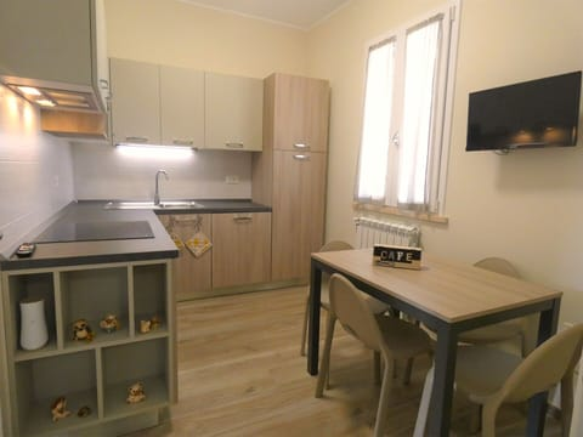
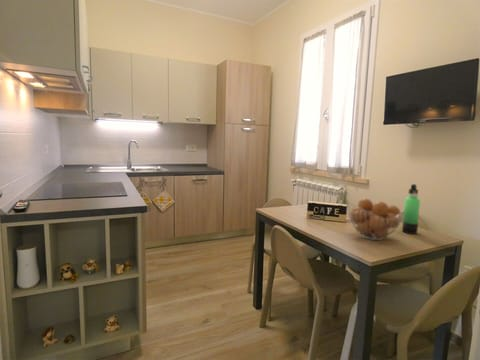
+ thermos bottle [401,183,421,235]
+ fruit basket [346,197,404,241]
